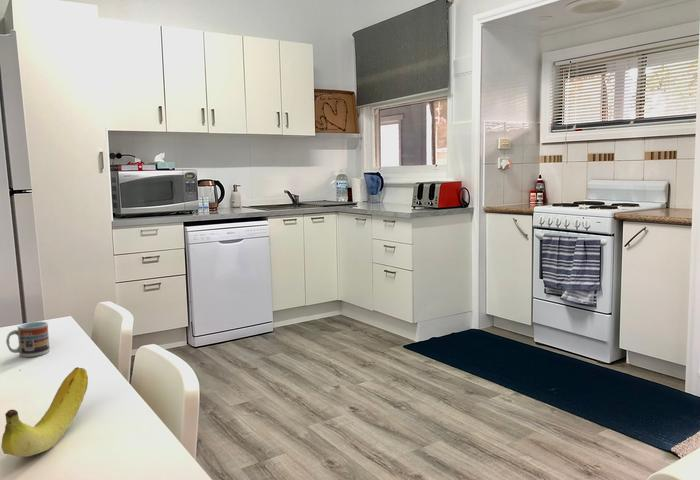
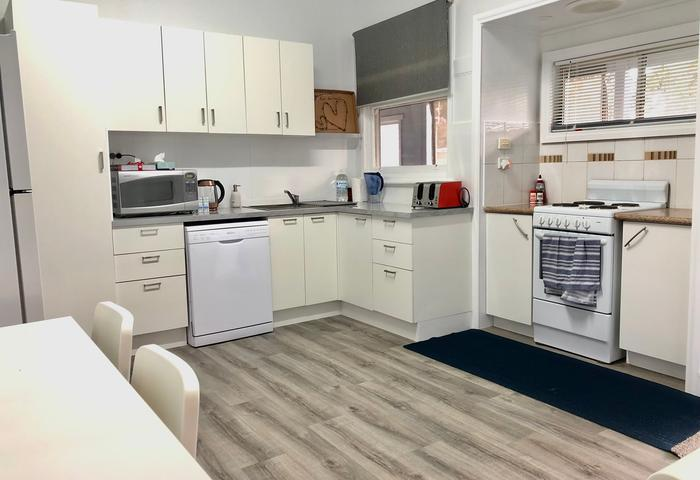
- fruit [0,366,89,458]
- cup [5,321,51,358]
